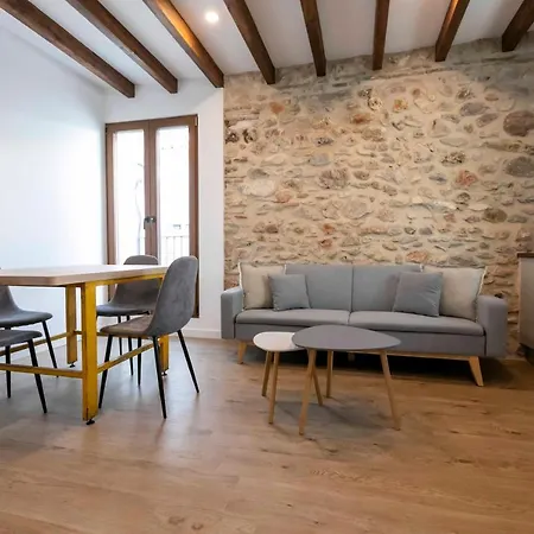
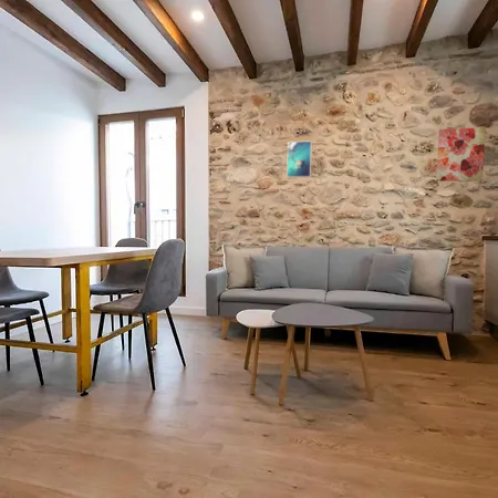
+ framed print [286,141,313,178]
+ wall art [435,126,487,183]
